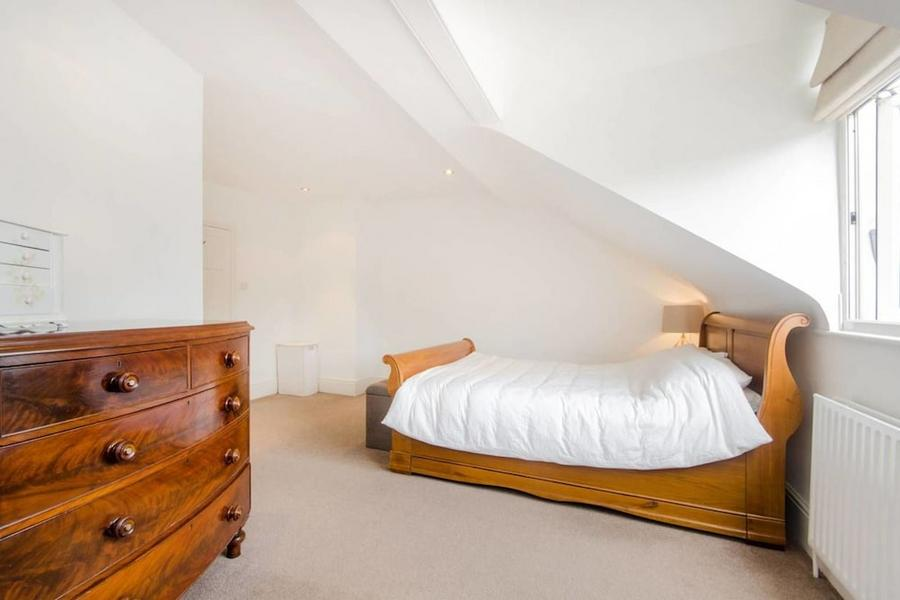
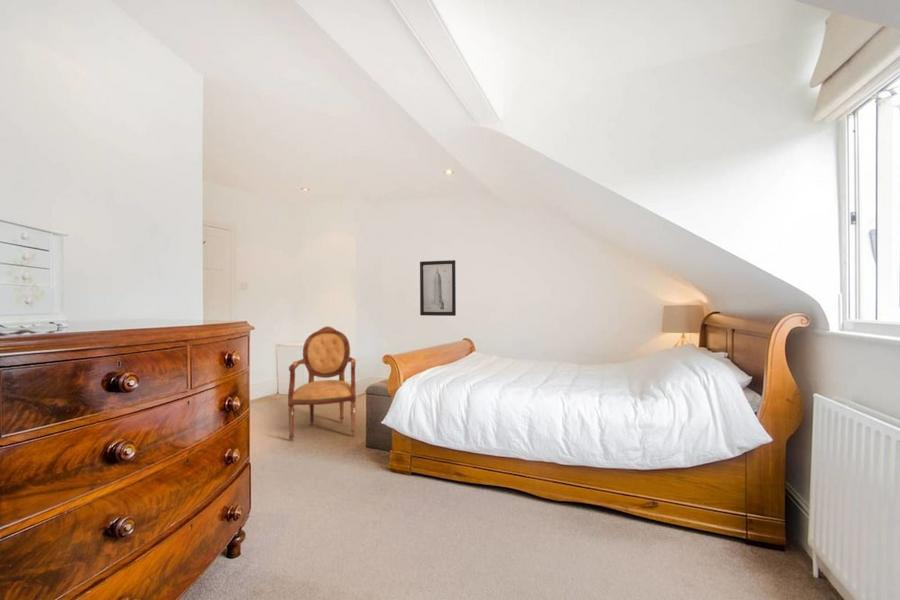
+ armchair [287,326,357,442]
+ wall art [419,259,457,317]
